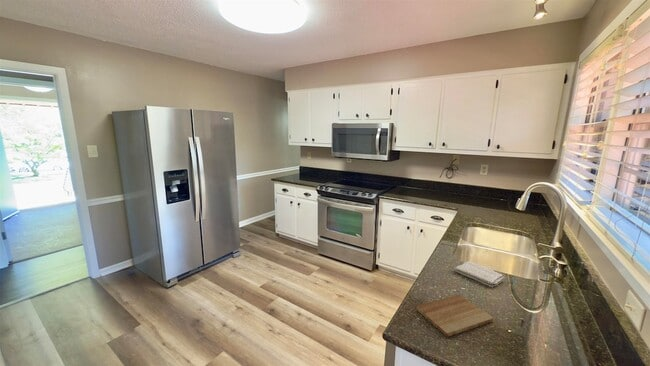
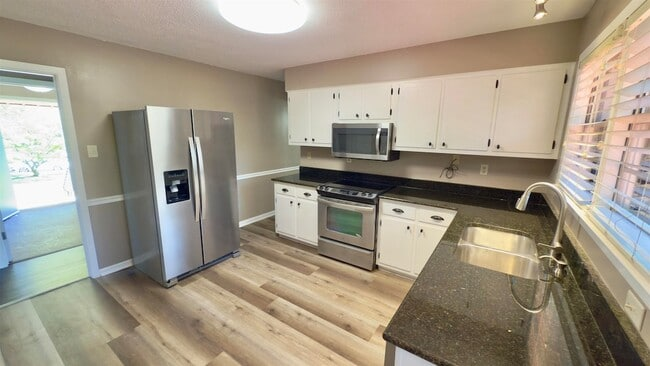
- washcloth [453,260,506,288]
- cutting board [415,294,494,338]
